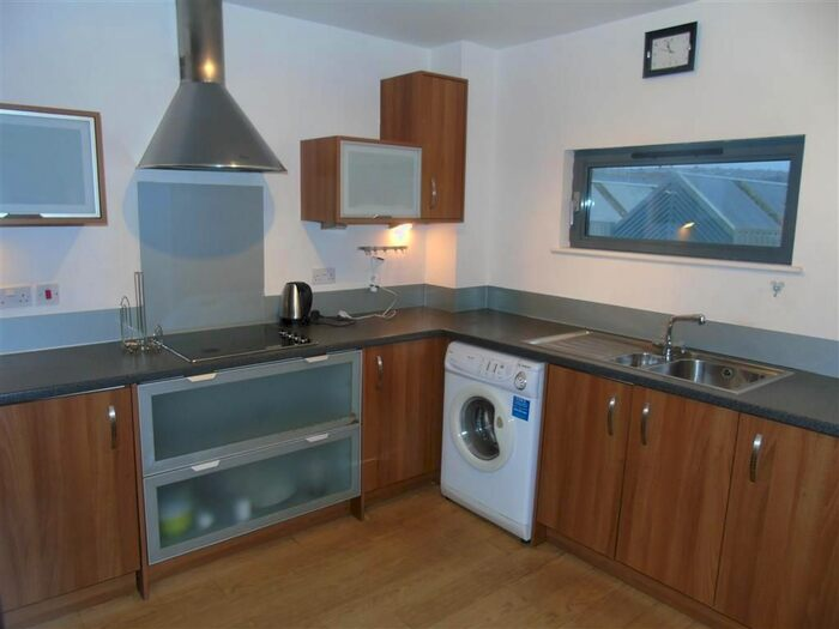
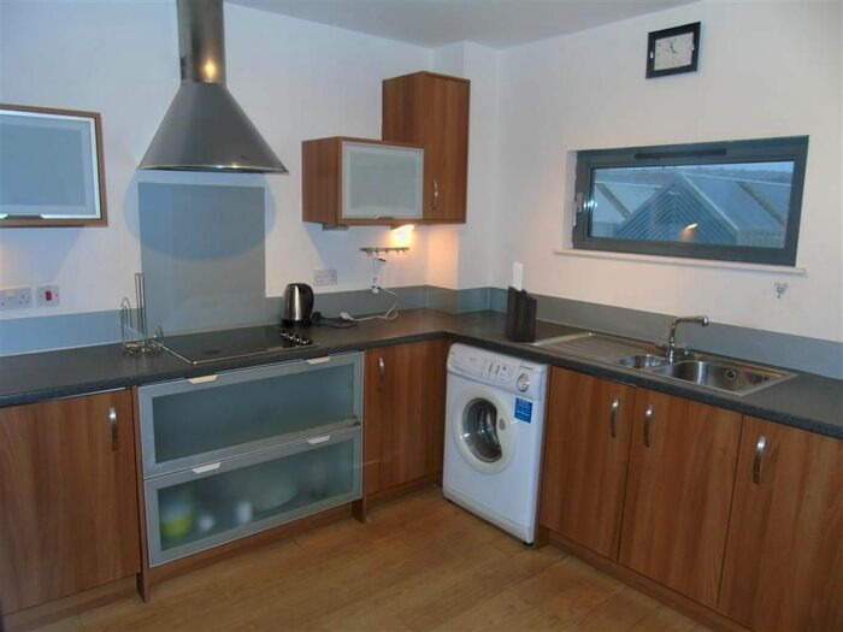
+ knife block [505,261,538,343]
